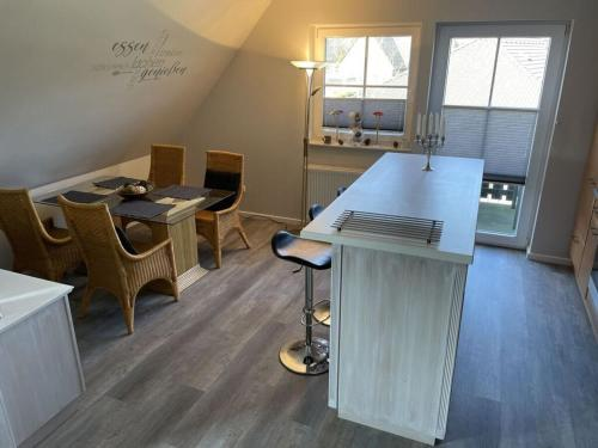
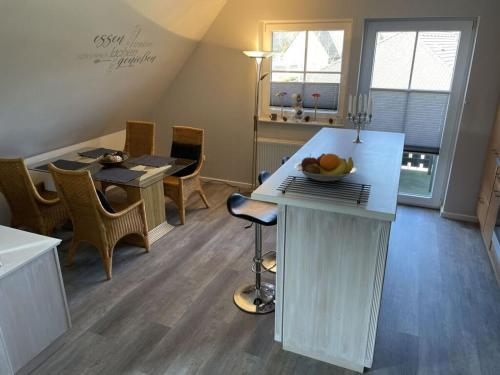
+ fruit bowl [294,153,357,182]
